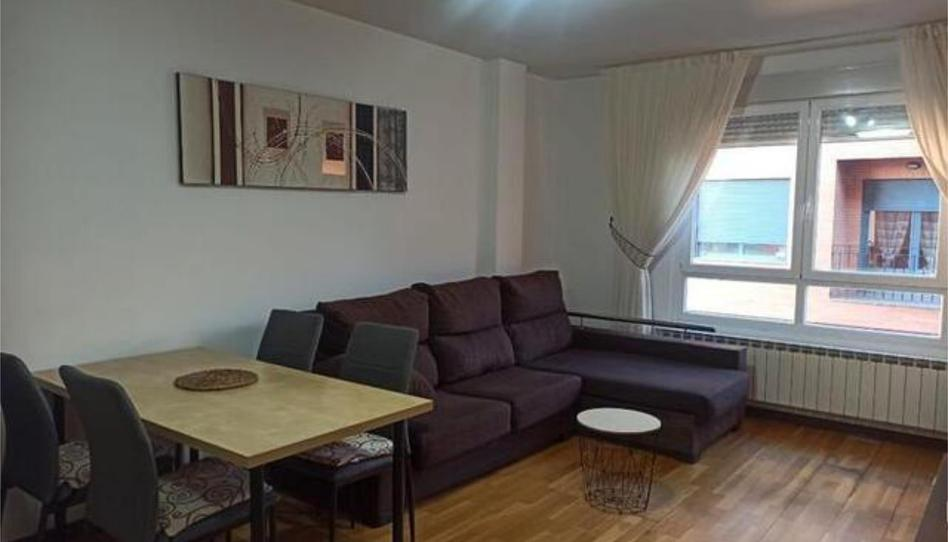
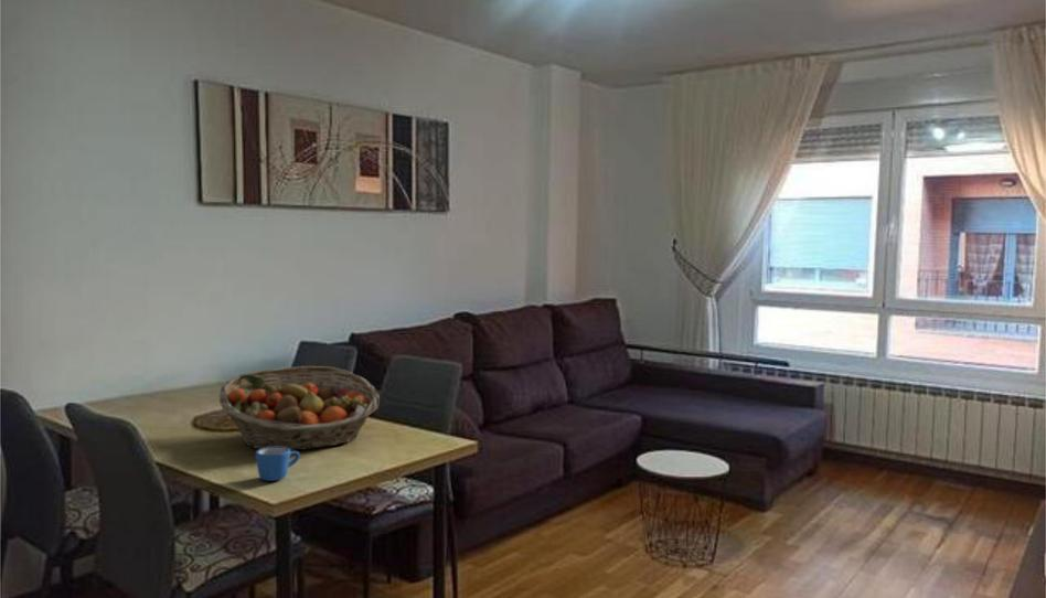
+ fruit basket [218,365,381,451]
+ mug [255,447,301,482]
